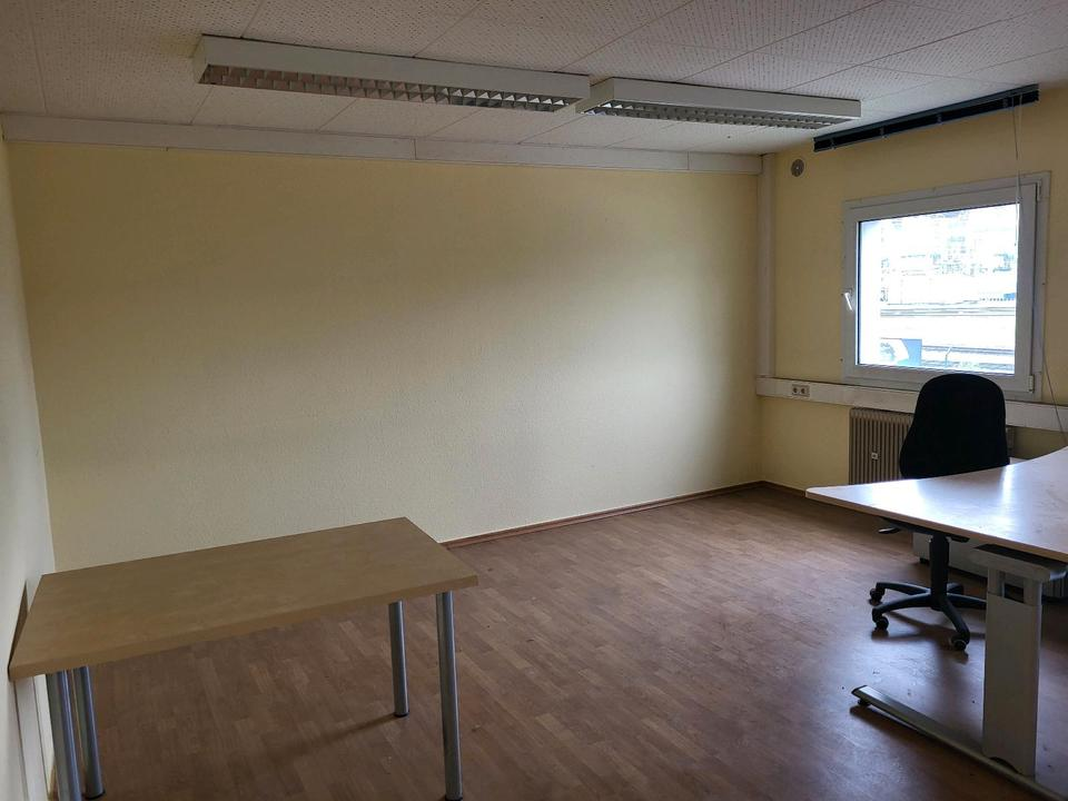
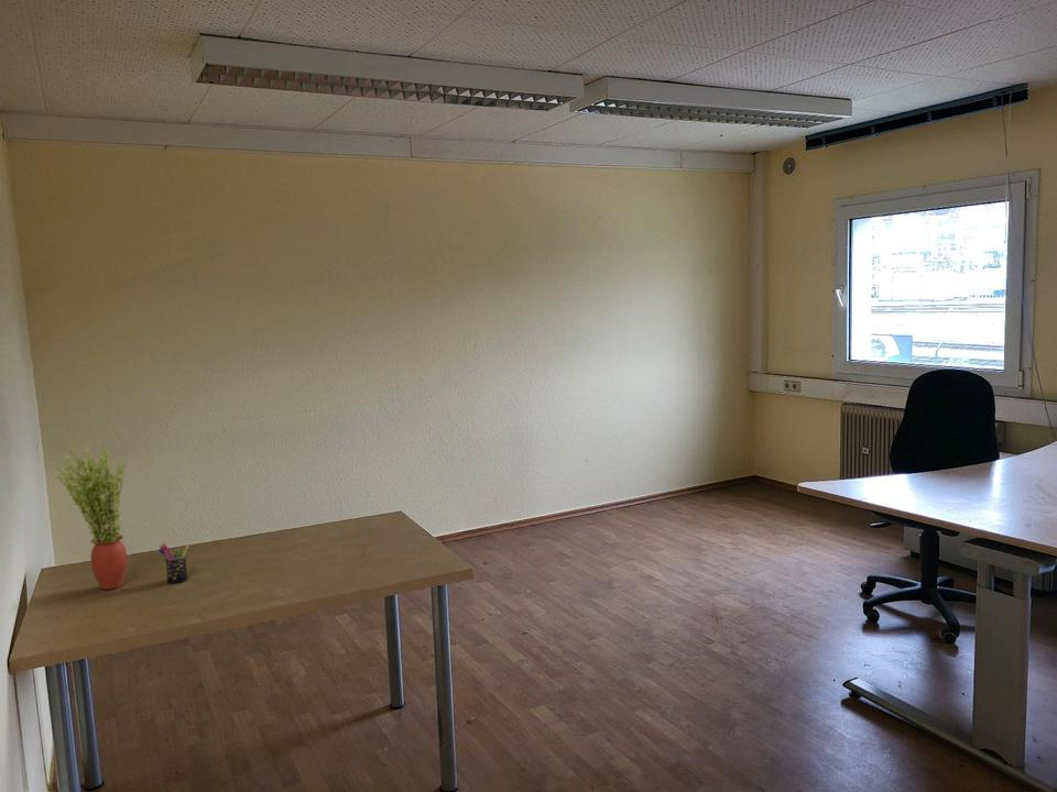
+ potted plant [54,443,128,591]
+ pen holder [159,542,190,584]
